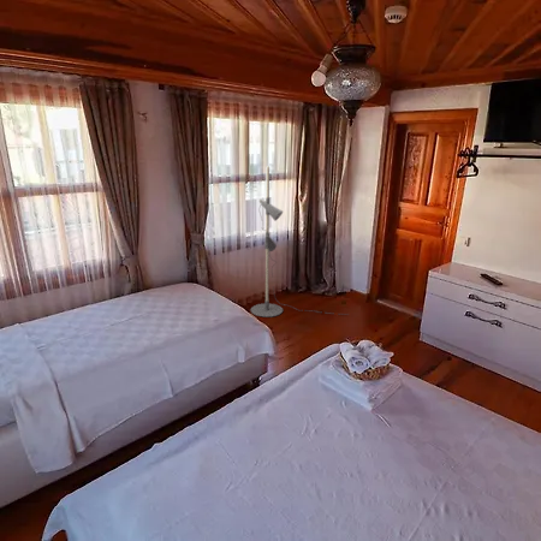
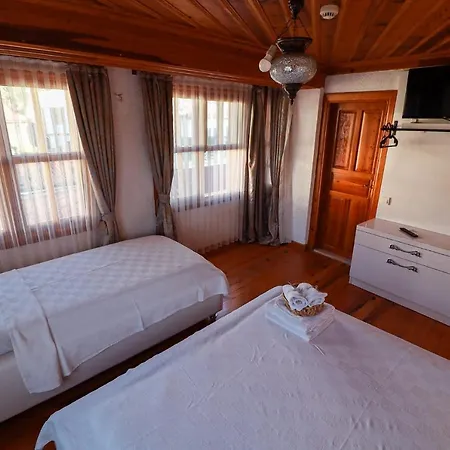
- floor lamp [250,165,350,319]
